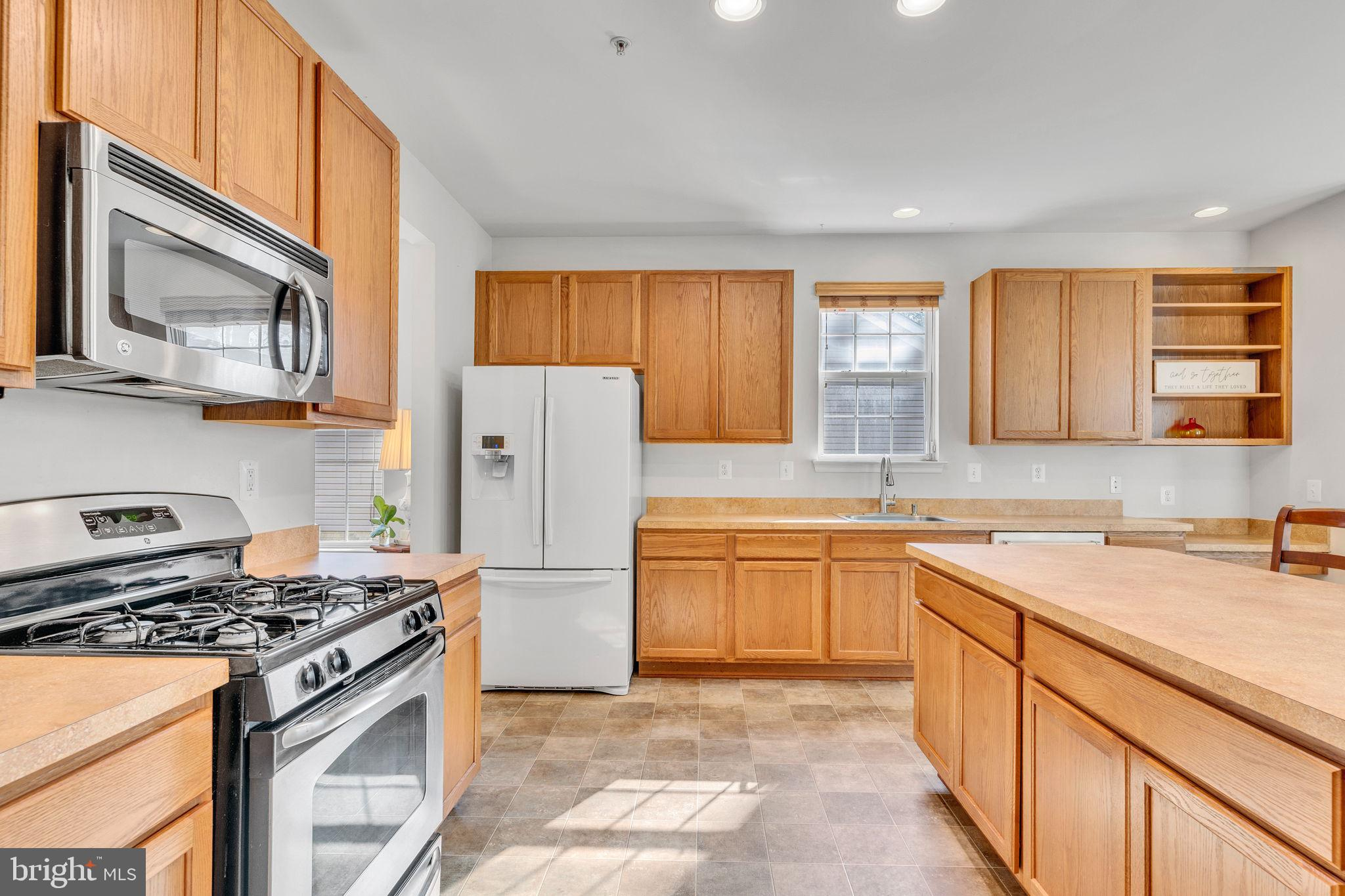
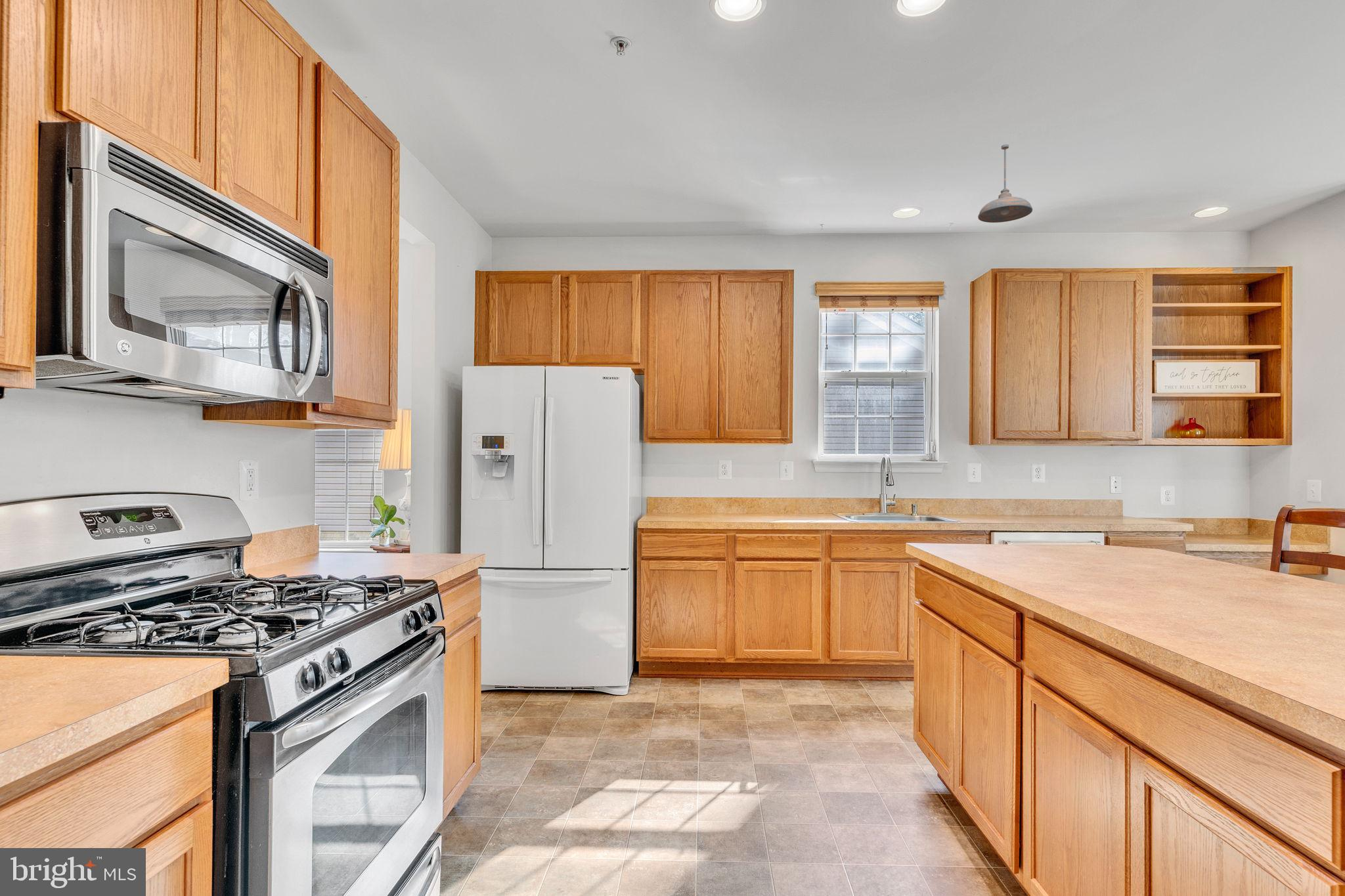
+ pendant light [977,144,1033,223]
